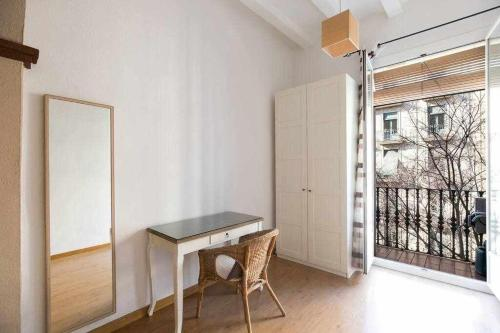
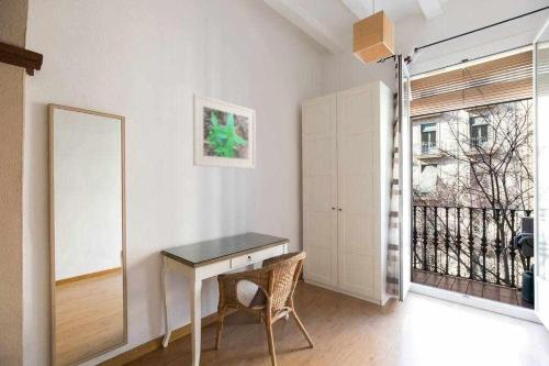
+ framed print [192,92,257,170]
